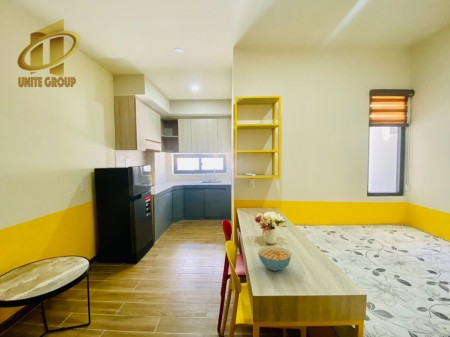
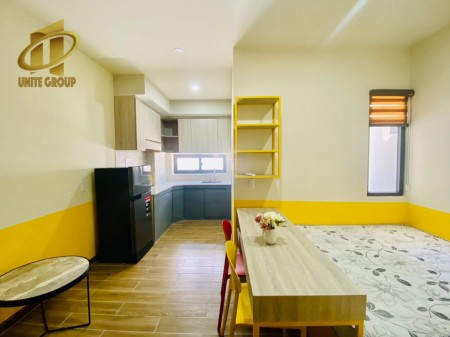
- cereal bowl [257,245,292,272]
